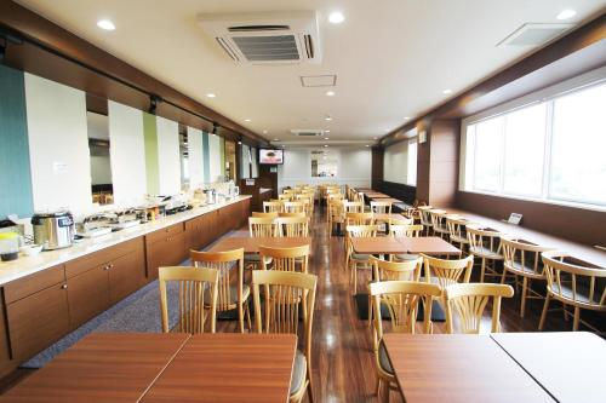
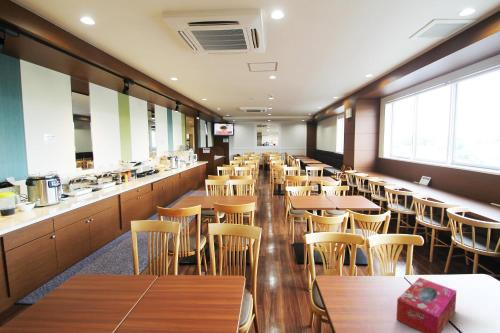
+ tissue box [395,277,457,333]
